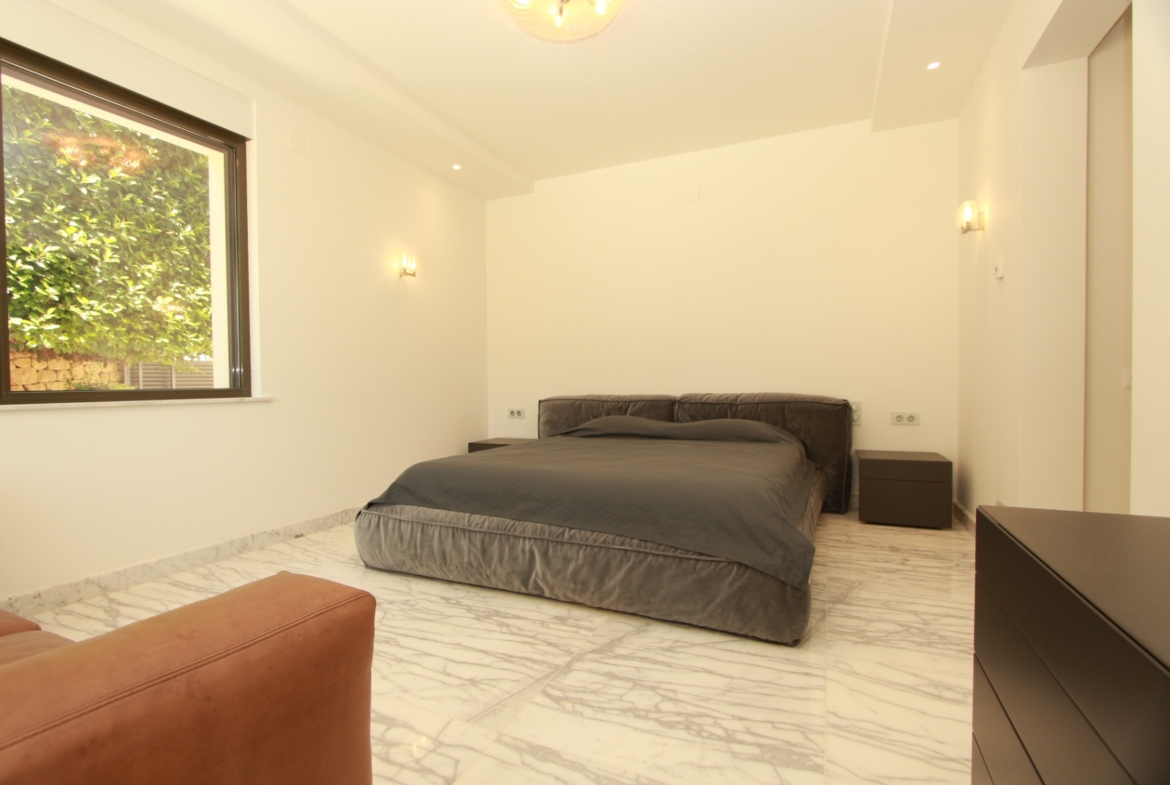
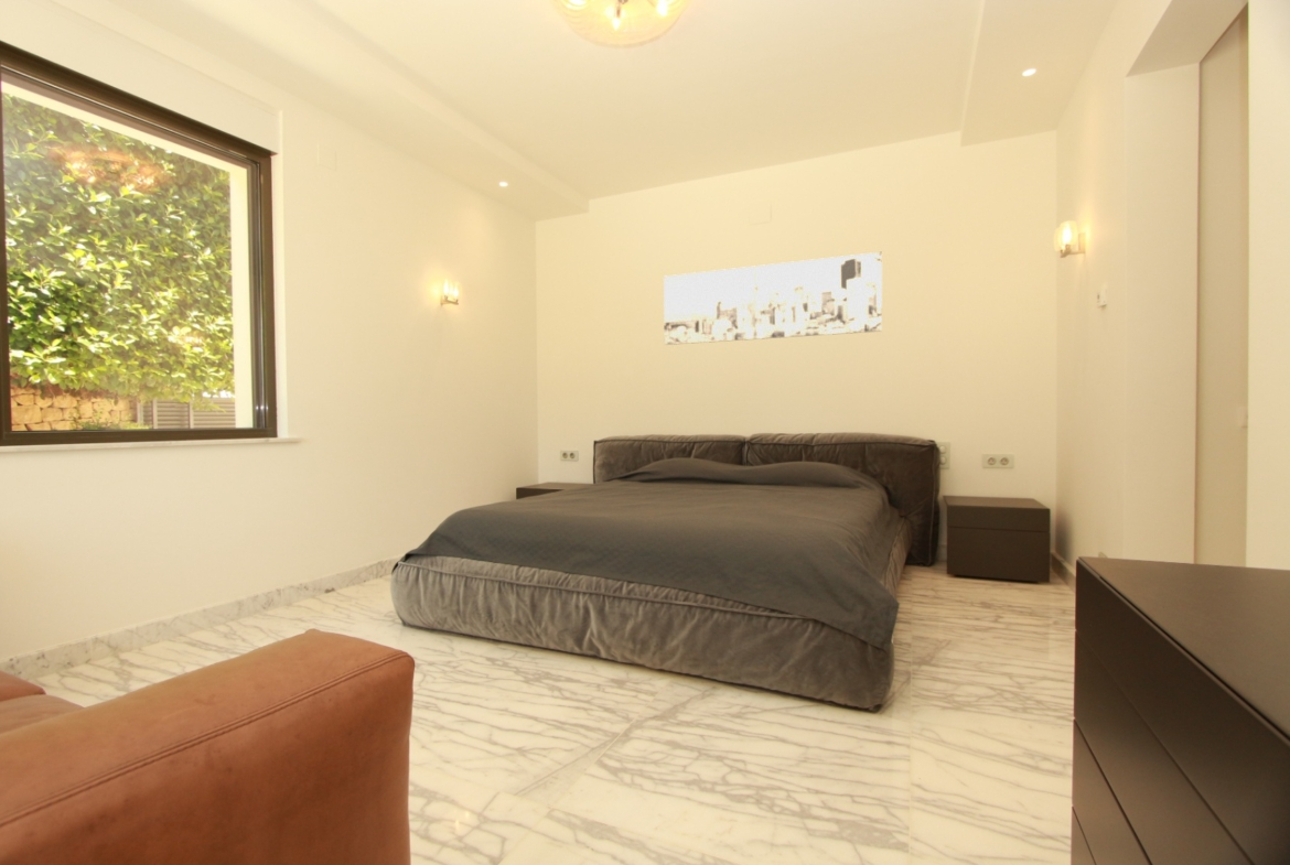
+ wall art [663,251,883,346]
